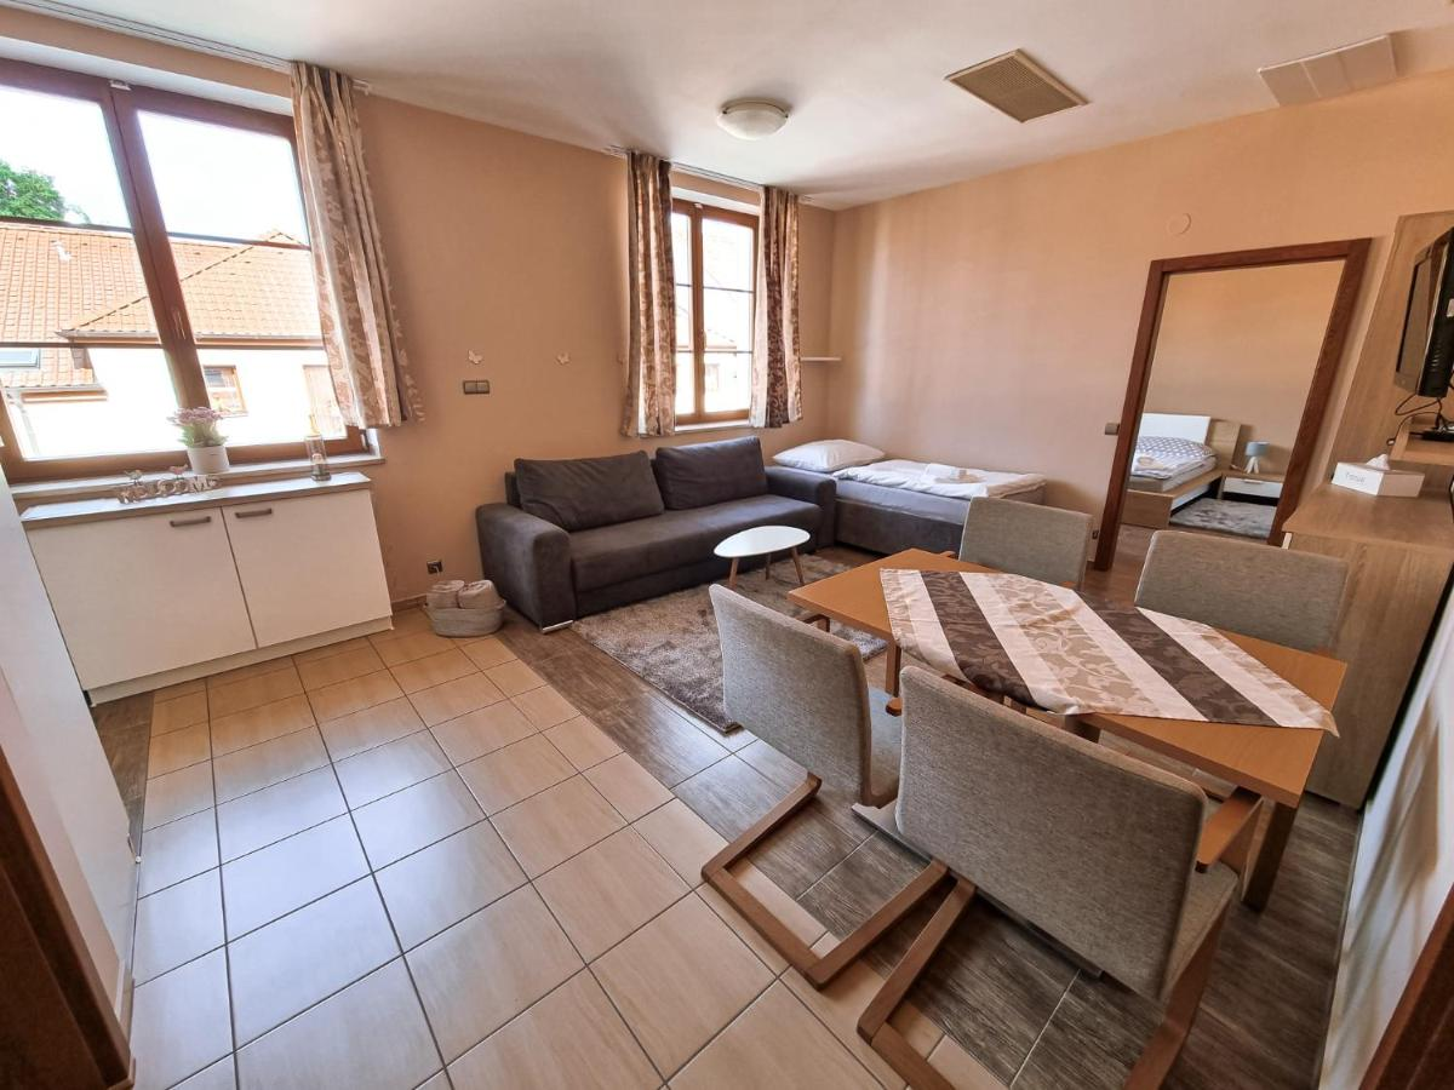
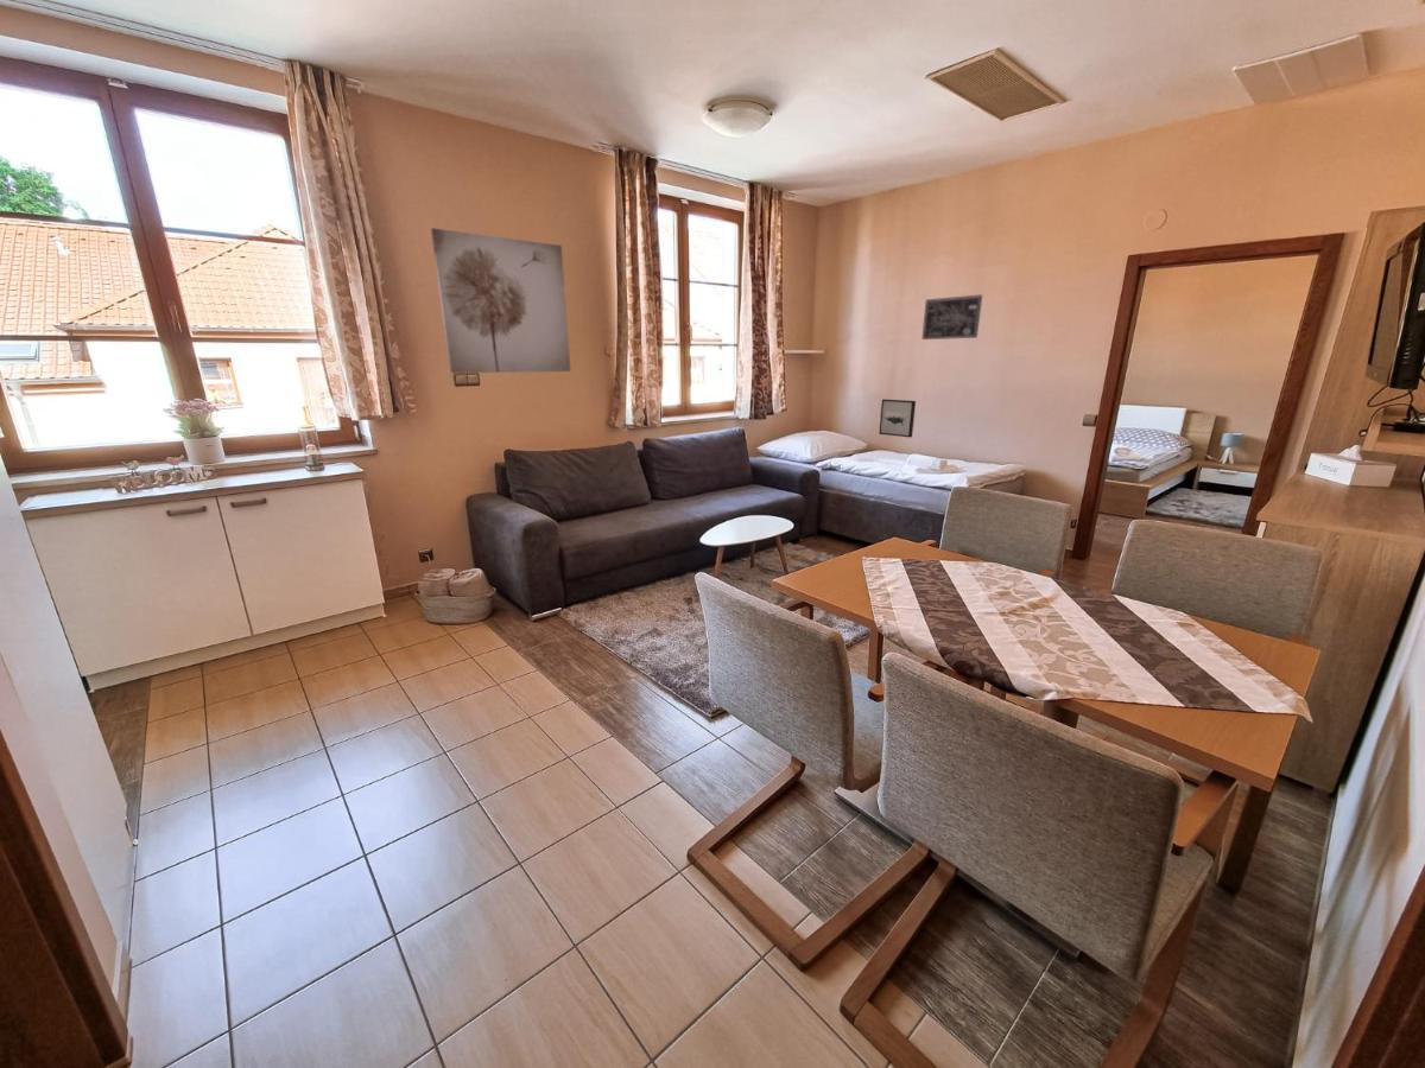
+ wall art [920,293,983,341]
+ wall art [430,227,572,374]
+ wall art [878,399,917,438]
